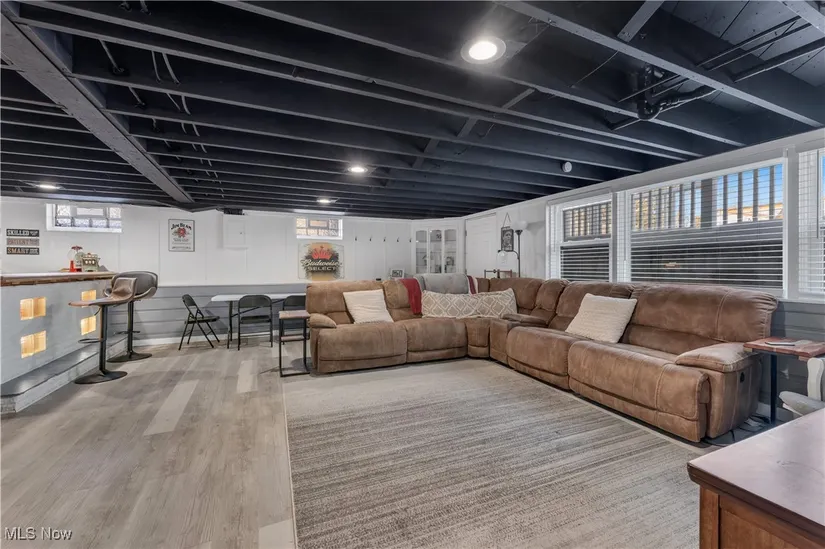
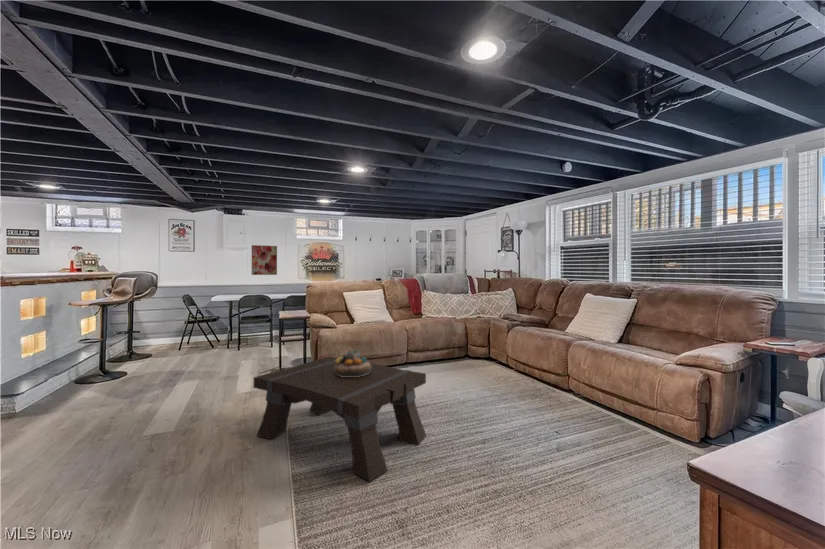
+ wall art [251,244,278,276]
+ coffee table [253,356,427,483]
+ decorative bowl [334,349,371,377]
